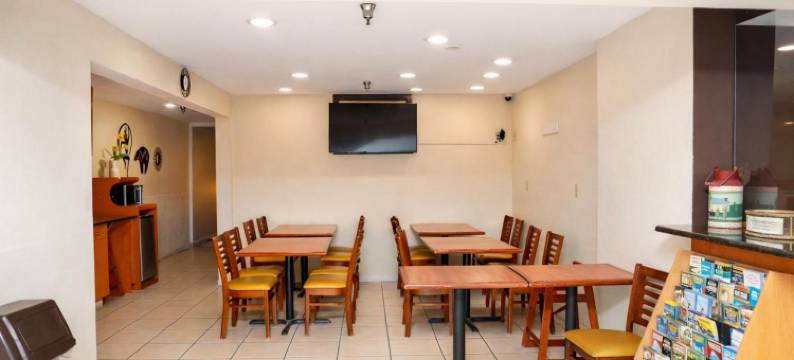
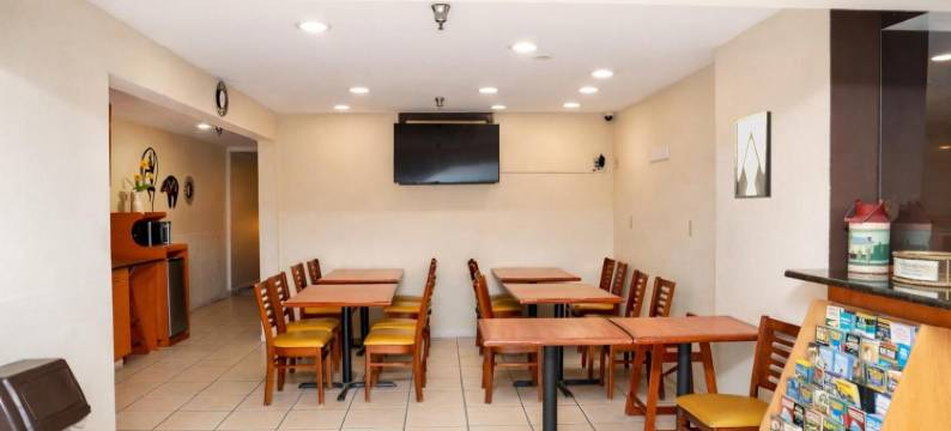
+ wall art [733,110,773,200]
